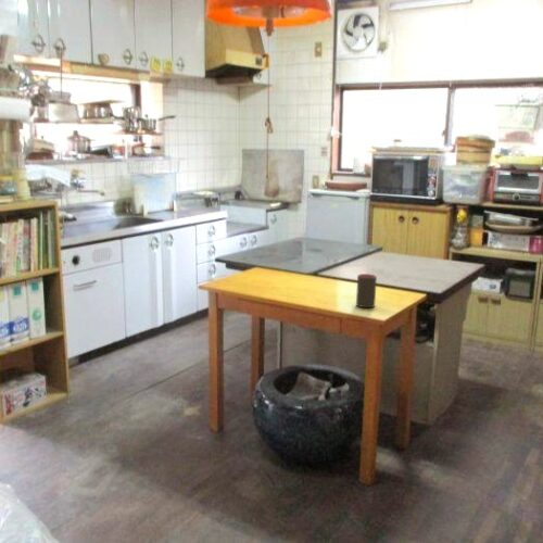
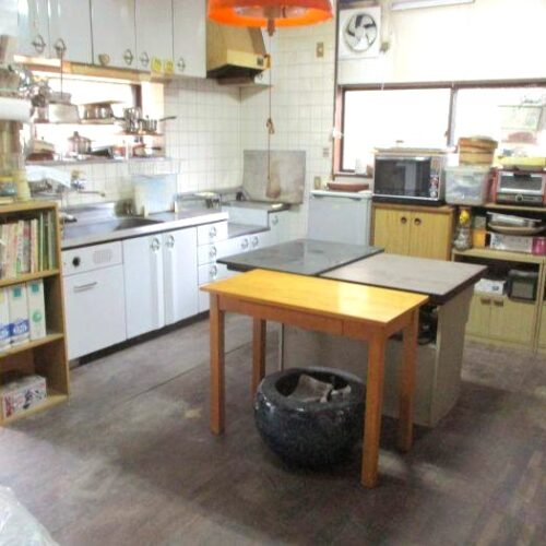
- cup [355,273,378,308]
